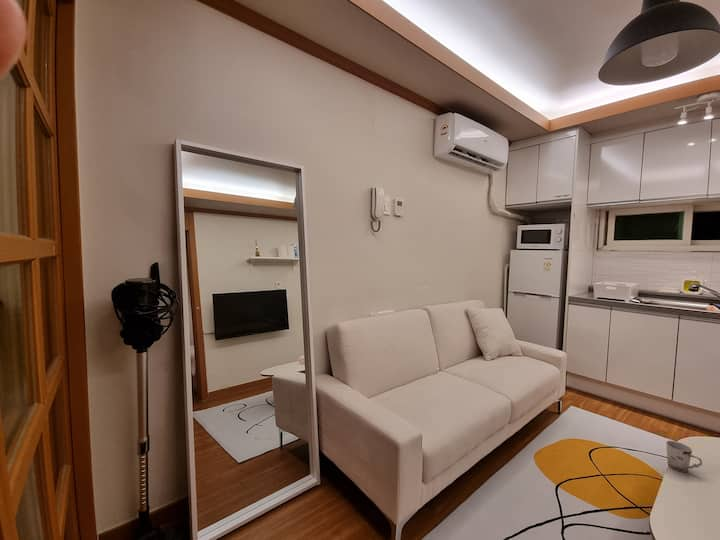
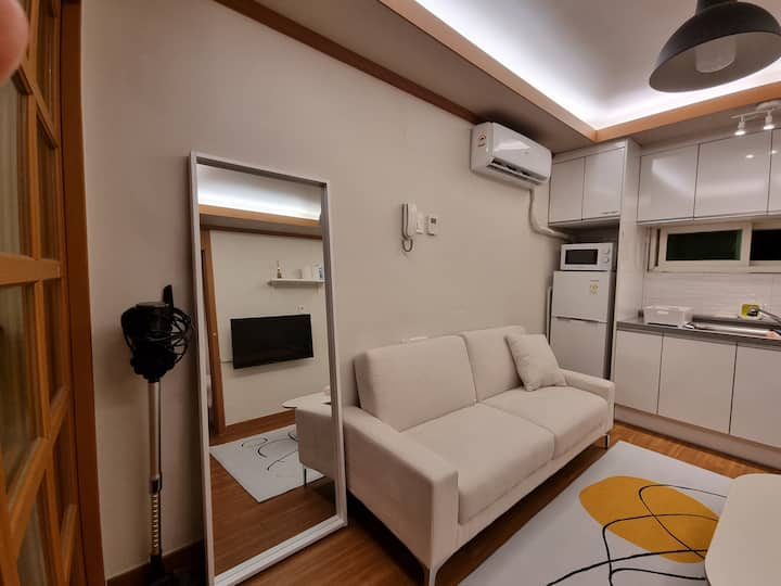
- cup [665,440,703,473]
